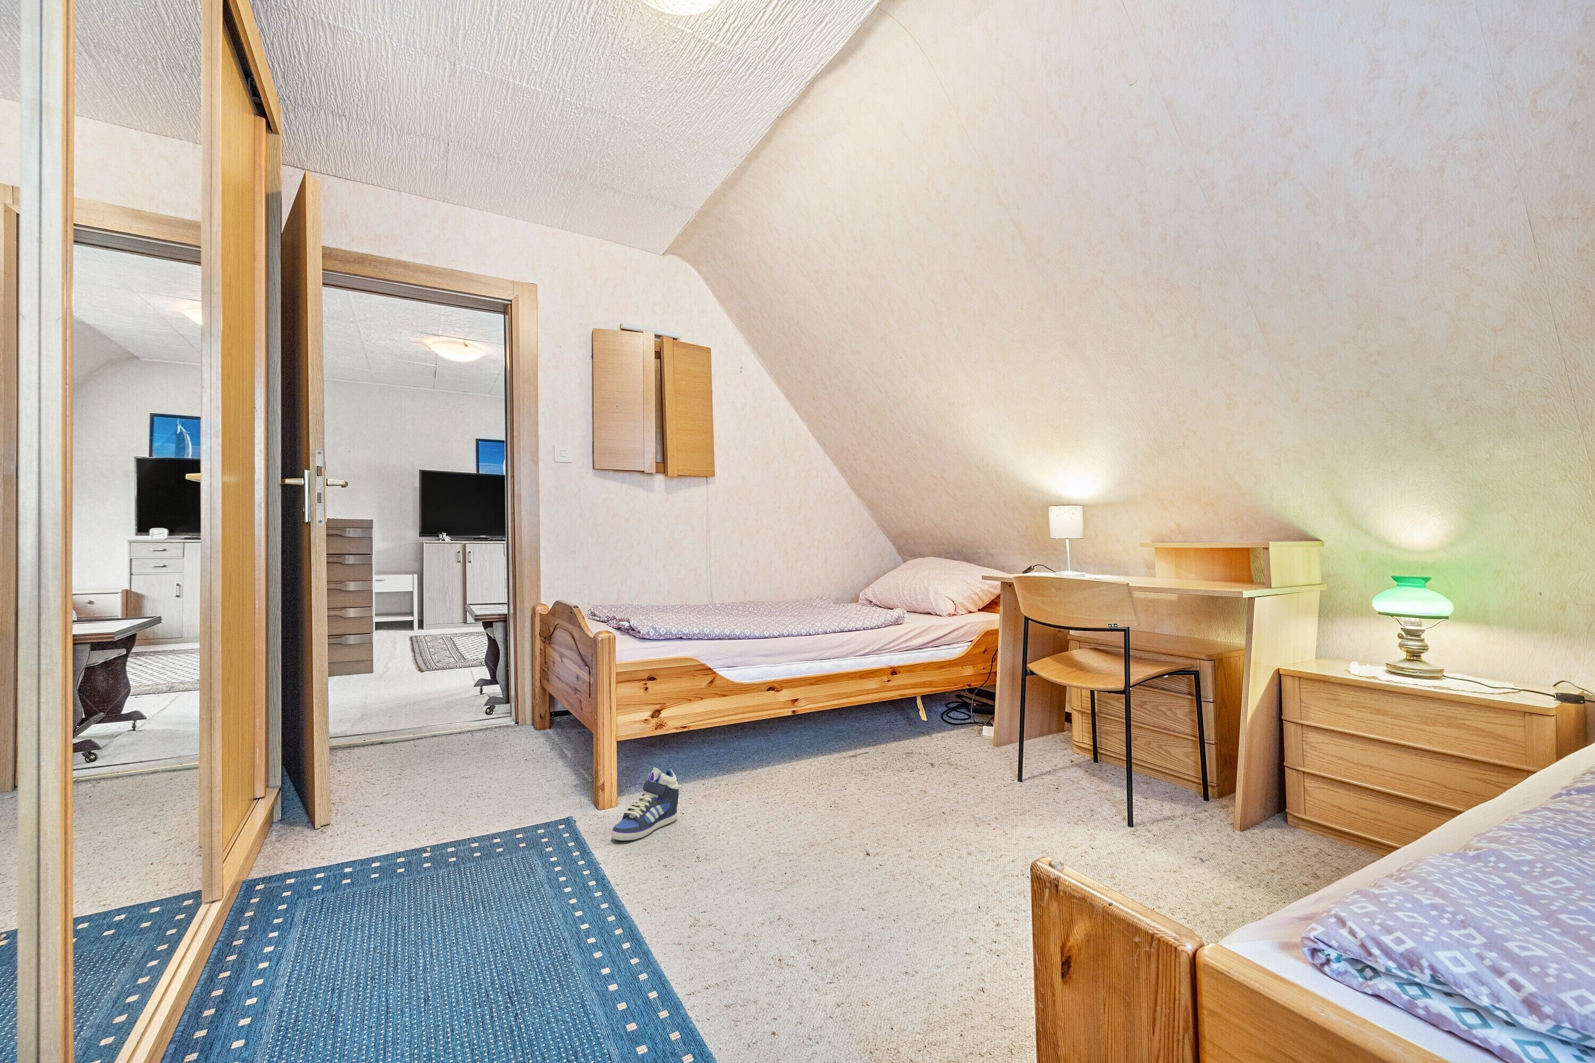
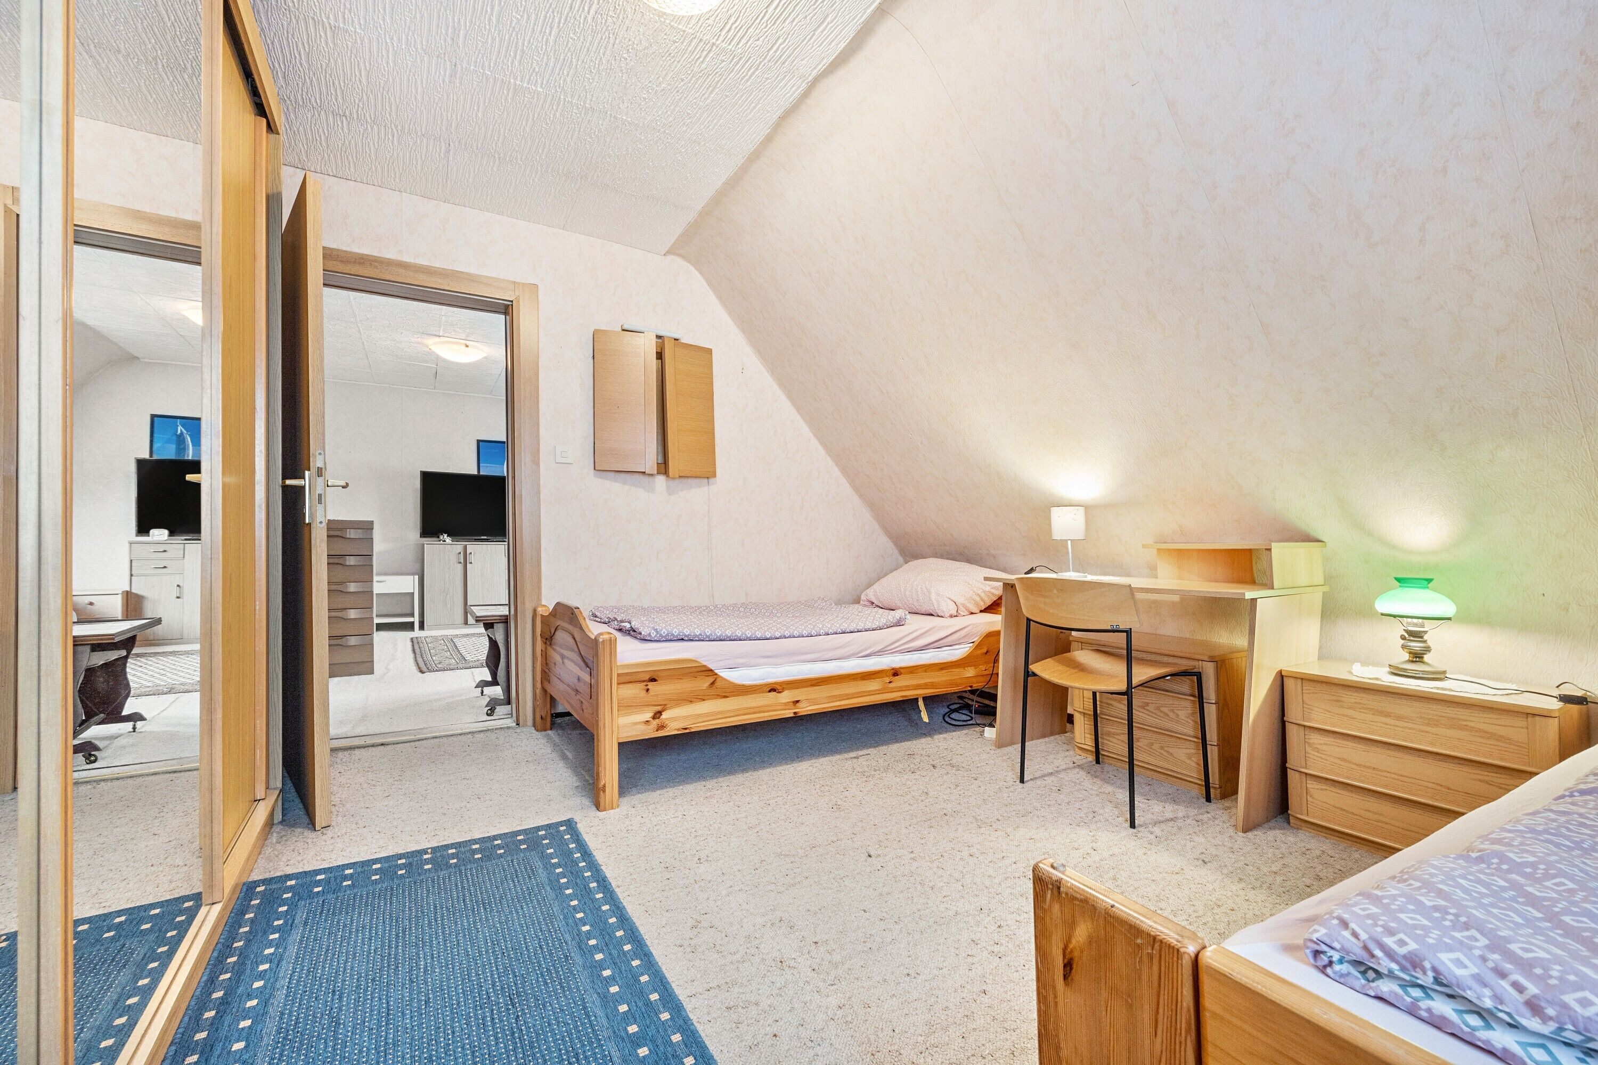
- sneaker [611,766,680,841]
